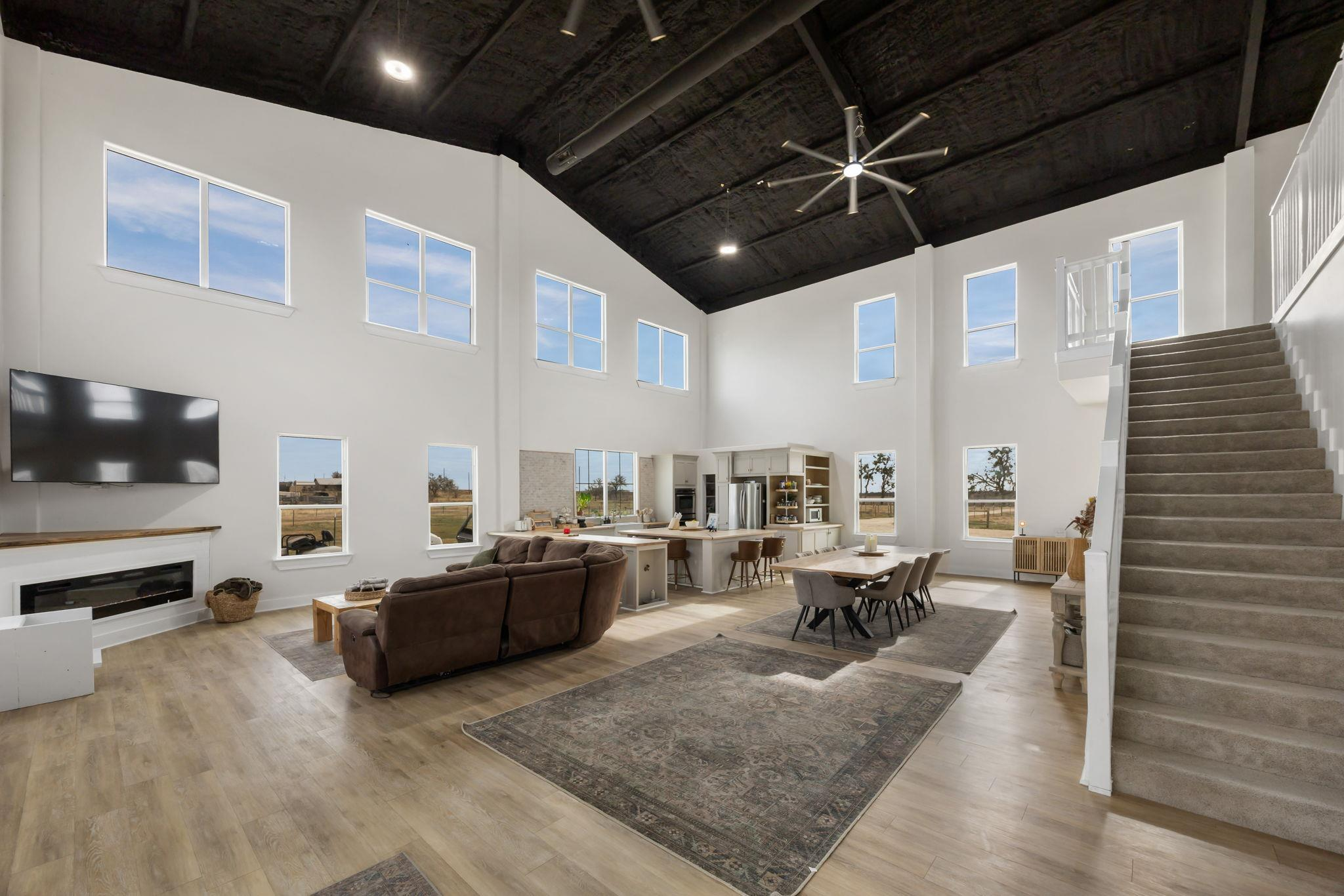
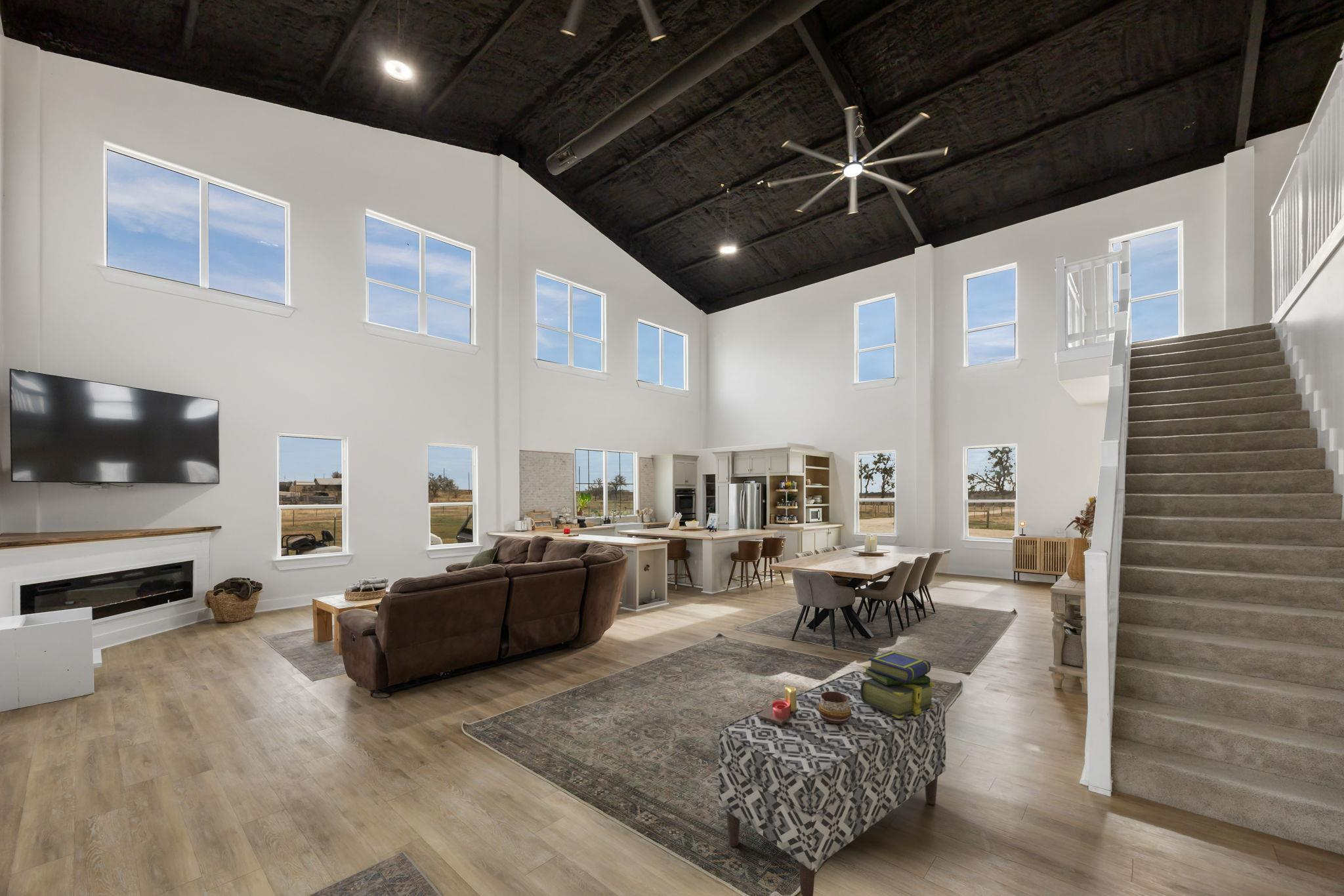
+ decorative bowl [818,691,851,724]
+ candle [757,685,798,725]
+ stack of books [860,650,936,718]
+ bench [718,670,946,896]
